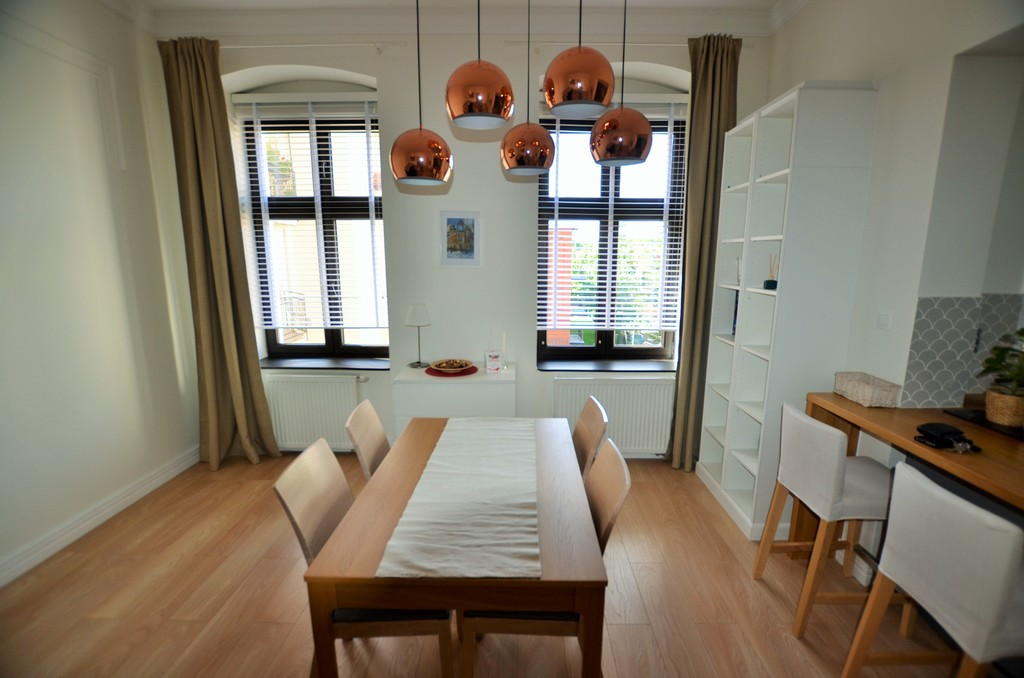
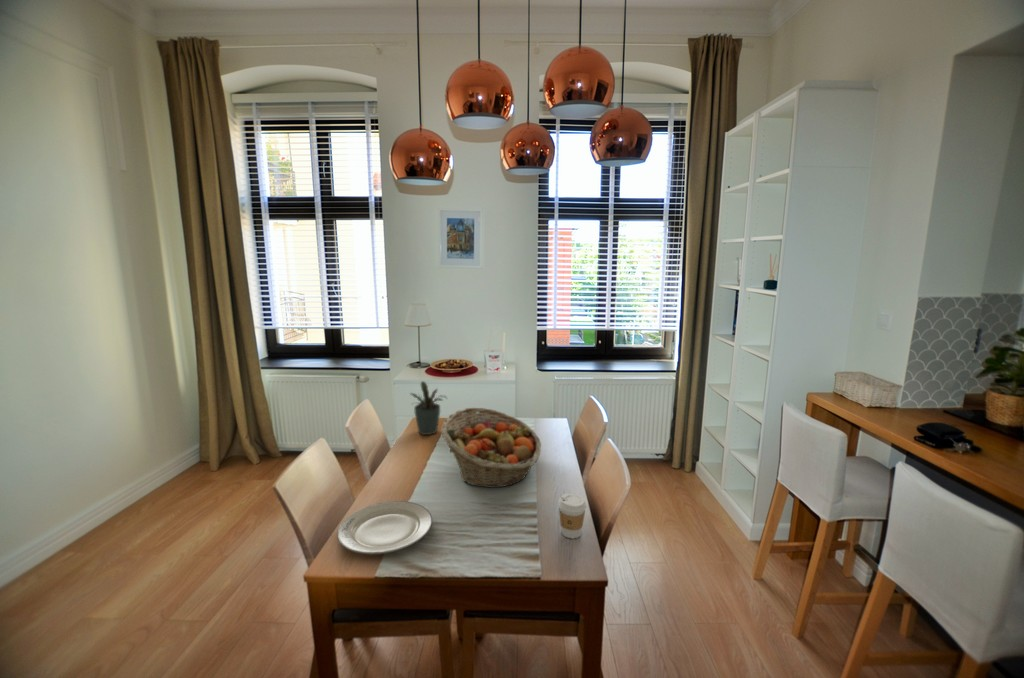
+ potted plant [409,380,448,436]
+ chinaware [336,500,433,555]
+ fruit basket [440,407,542,488]
+ coffee cup [558,493,587,539]
